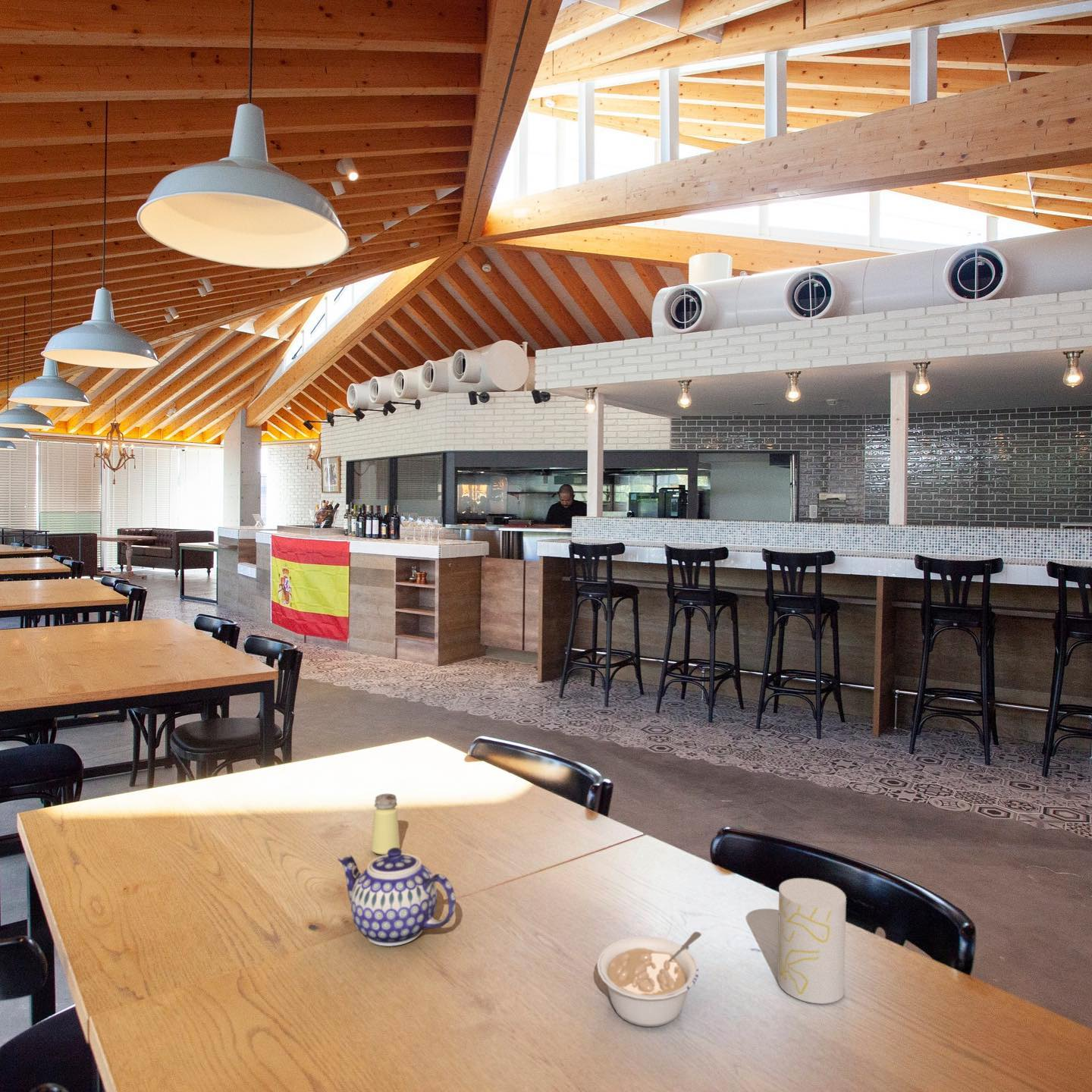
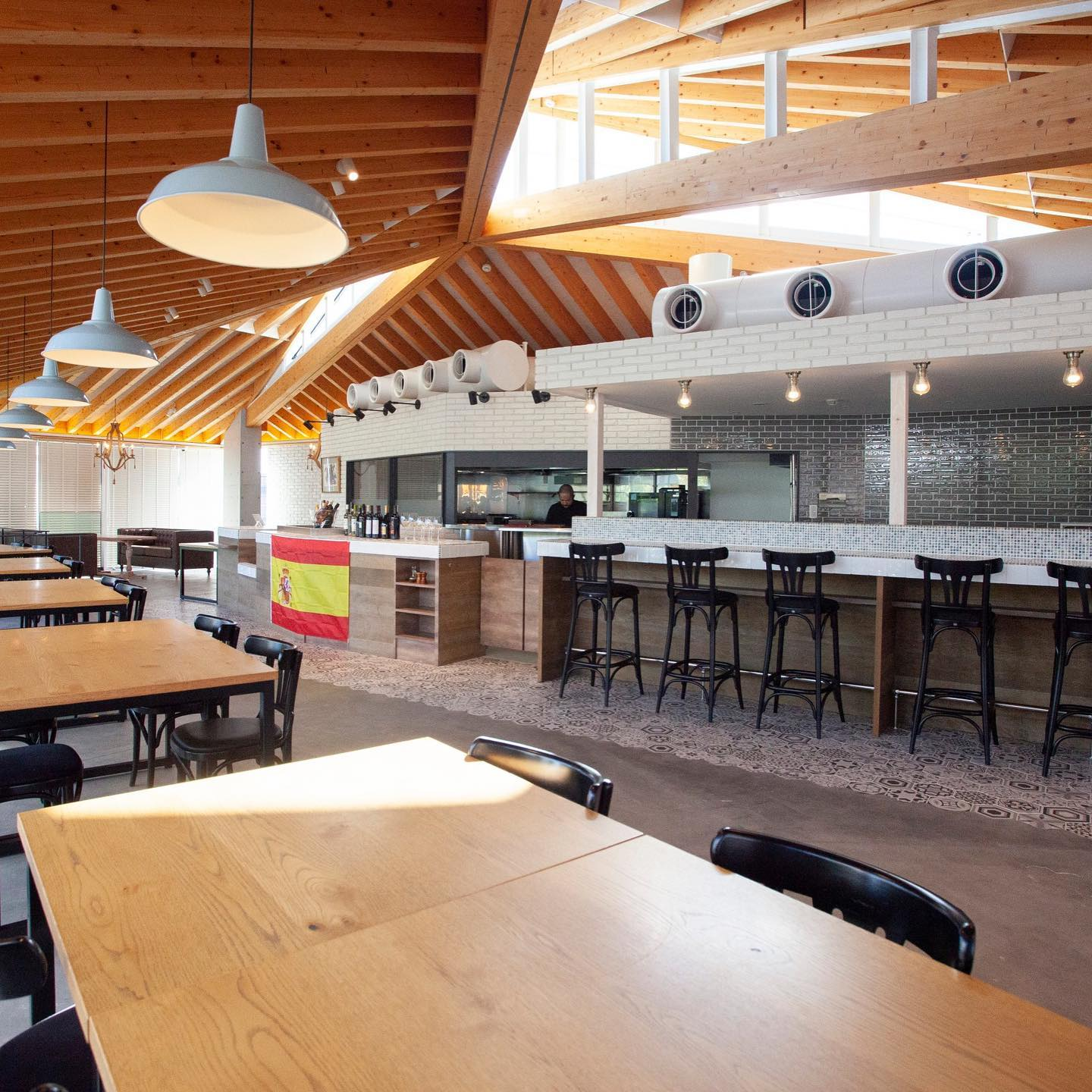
- teapot [337,848,457,947]
- cup [777,877,847,1005]
- saltshaker [370,793,400,855]
- legume [596,931,702,1028]
